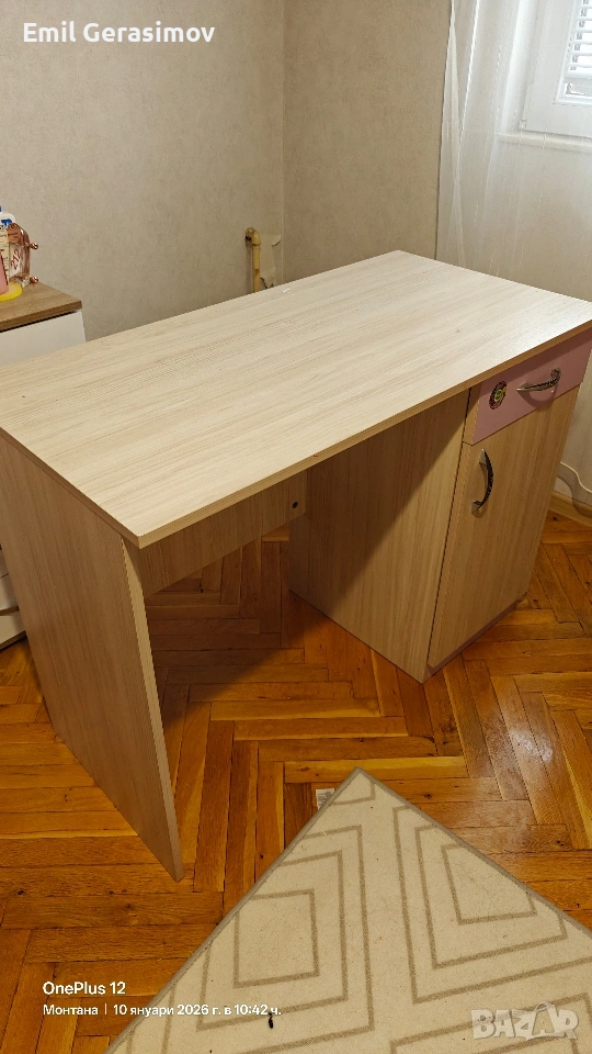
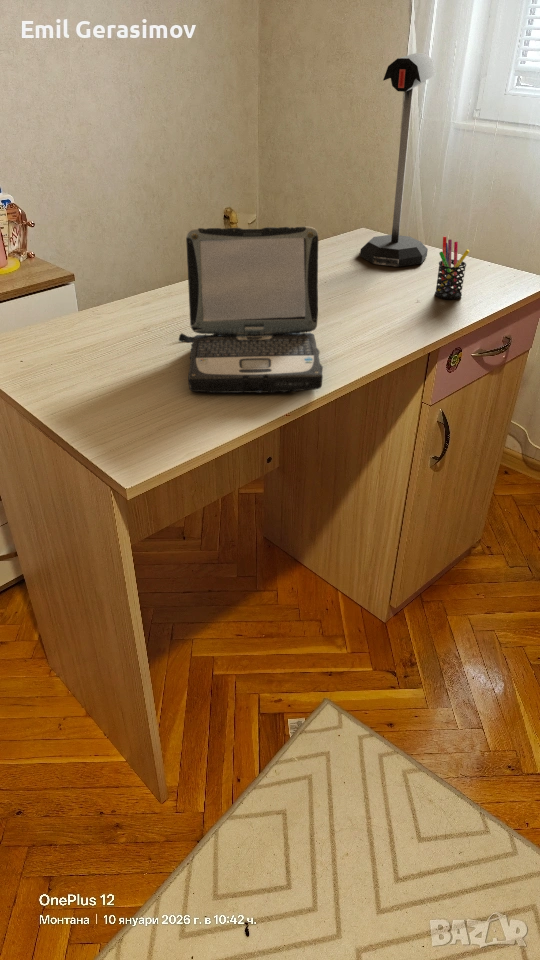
+ laptop [178,226,324,394]
+ pen holder [434,236,471,300]
+ mailbox [359,52,437,268]
